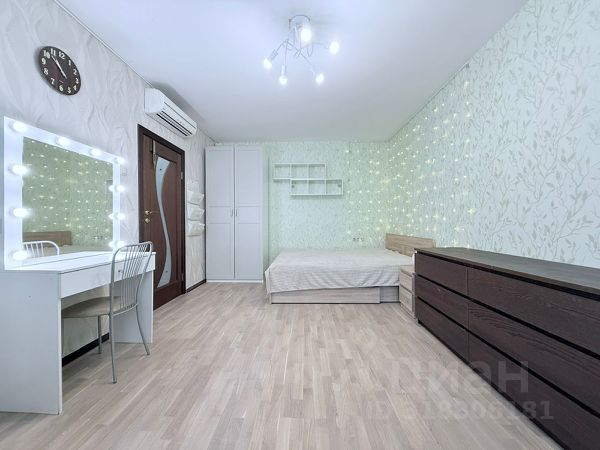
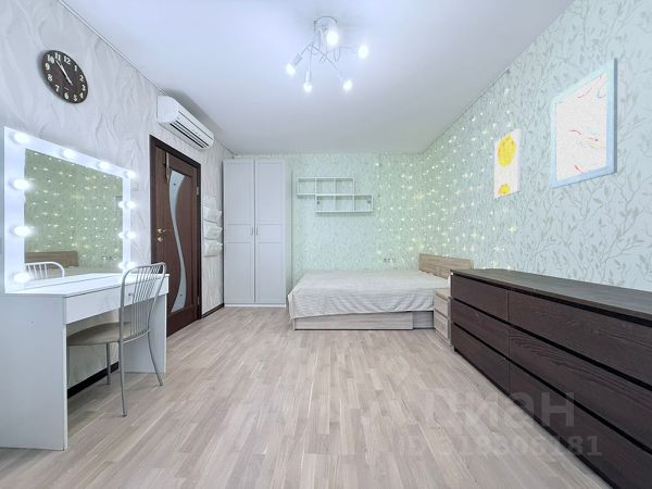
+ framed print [493,127,522,199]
+ wall art [550,57,618,190]
